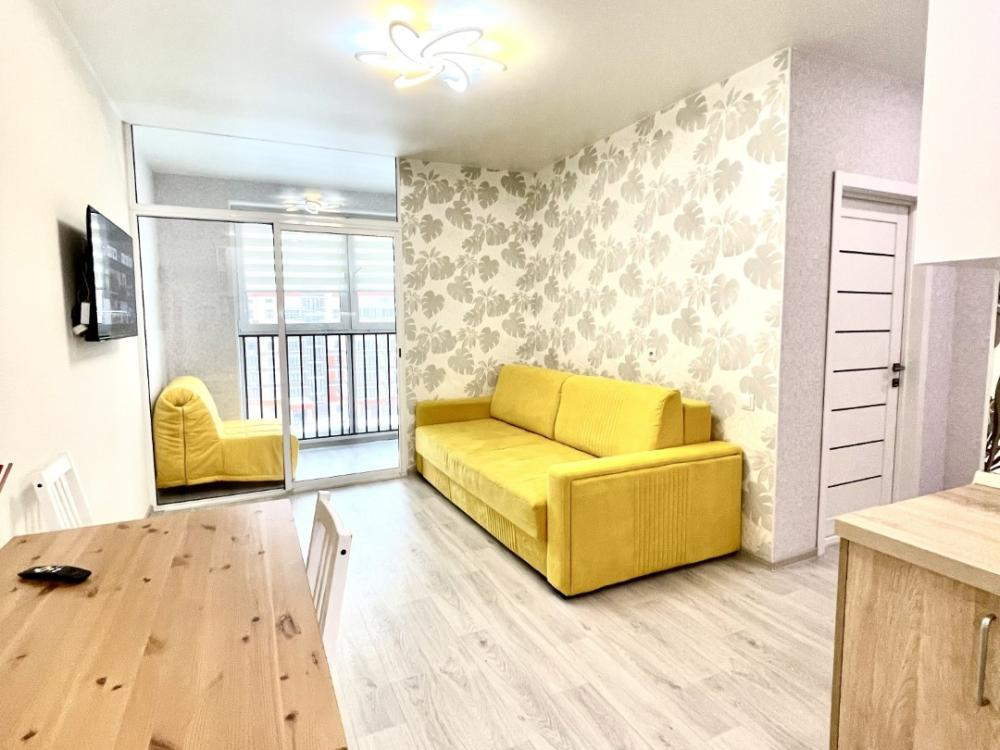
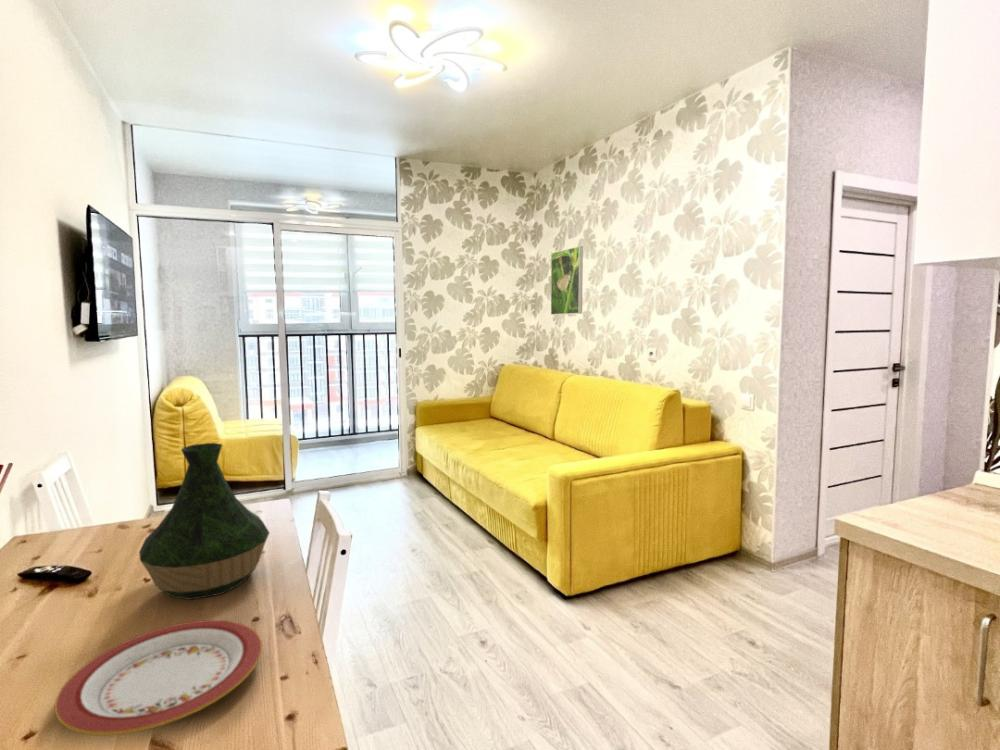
+ plate [54,619,263,737]
+ vase [138,442,271,601]
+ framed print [550,245,584,316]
